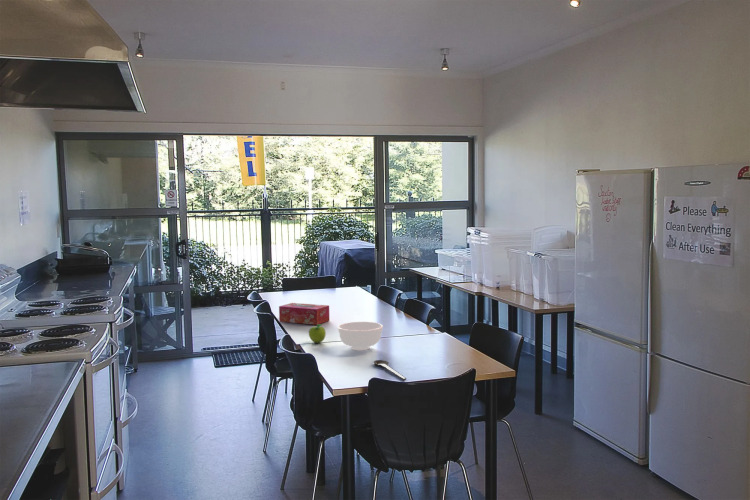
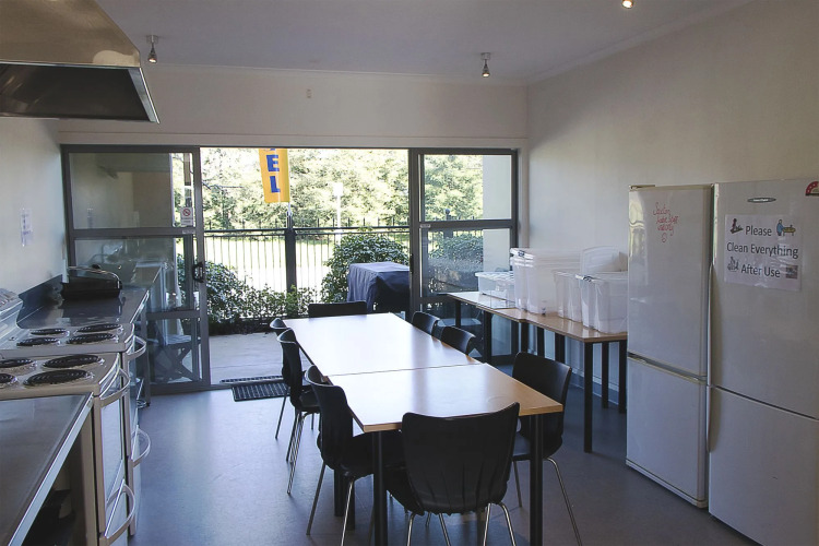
- bowl [336,321,384,351]
- tissue box [278,302,331,326]
- wooden spoon [373,359,407,381]
- fruit [308,323,327,344]
